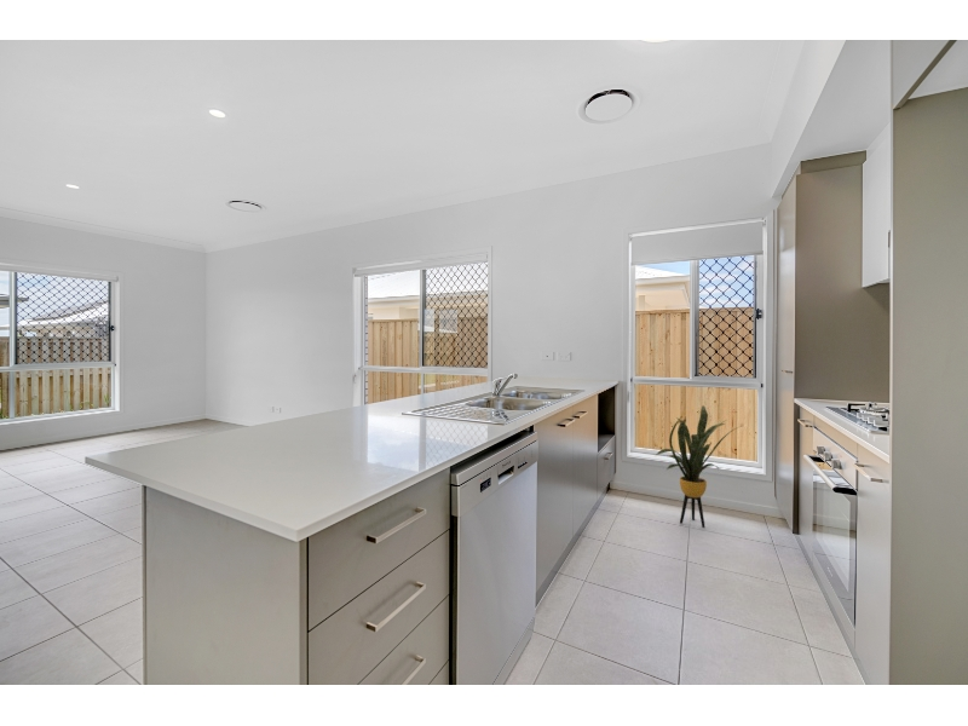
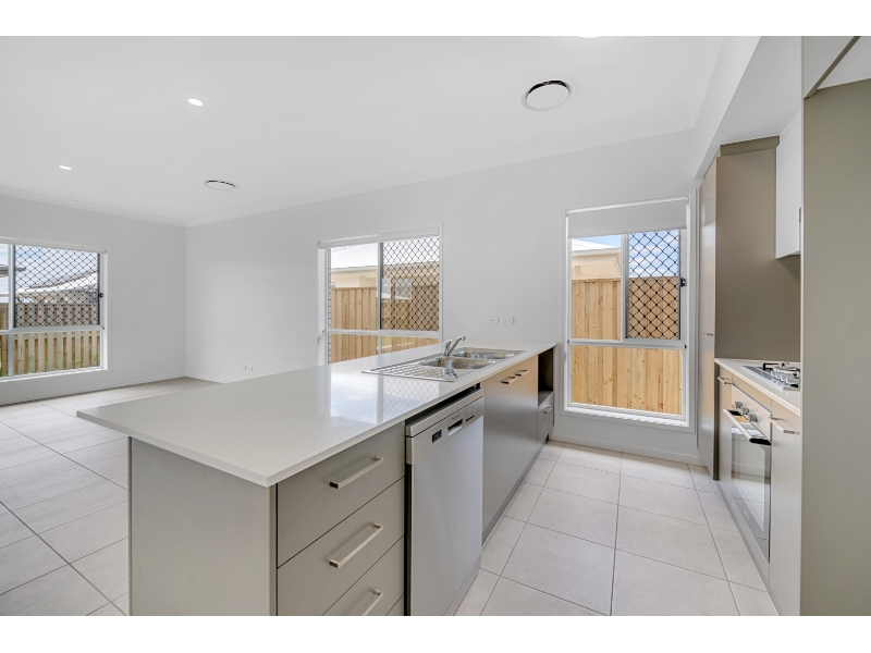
- house plant [655,404,743,529]
